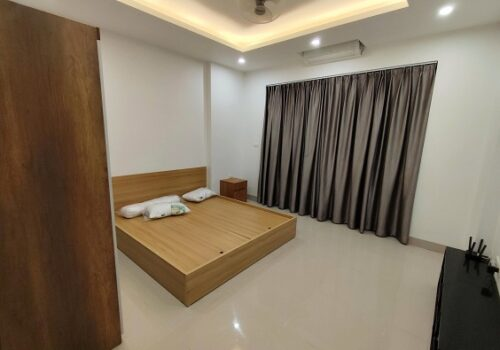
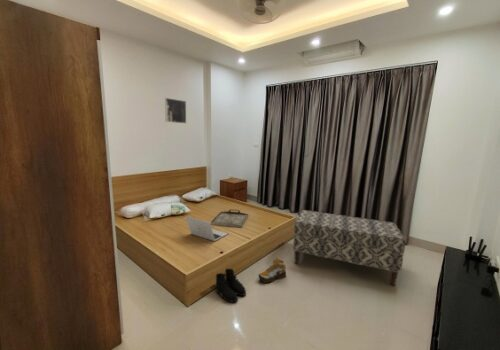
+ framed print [164,97,187,124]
+ laptop [185,215,229,242]
+ shoe [258,257,287,284]
+ bench [292,209,406,286]
+ boots [215,267,247,303]
+ serving tray [210,208,249,229]
